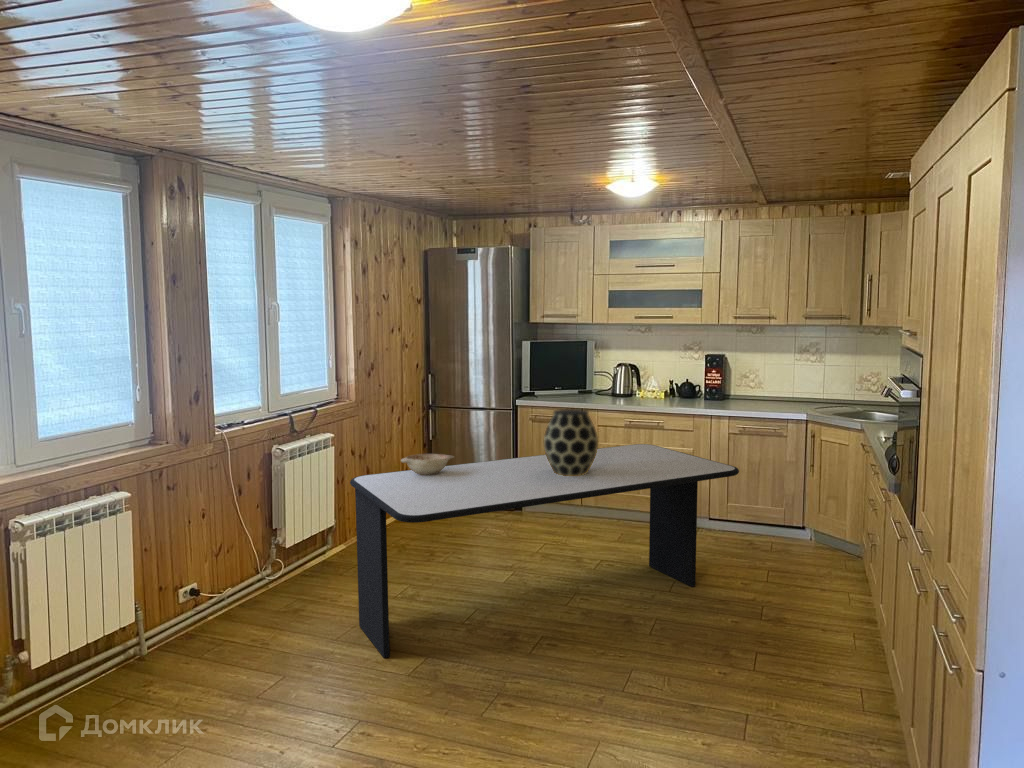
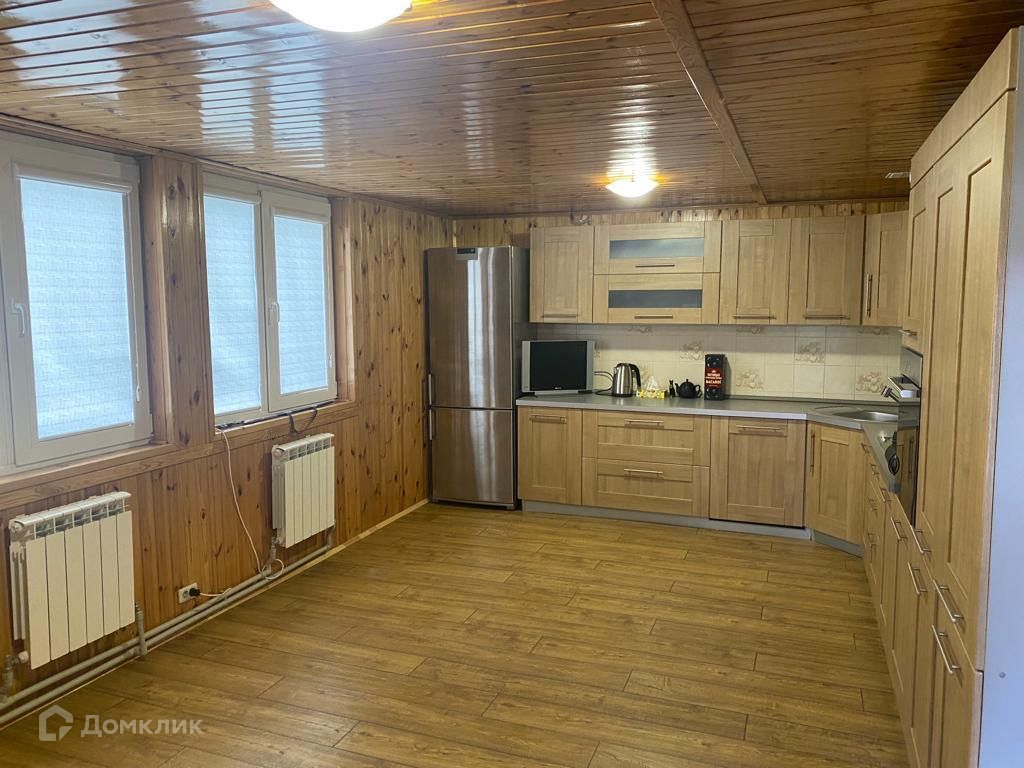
- vase [543,408,599,476]
- decorative bowl [400,453,455,475]
- dining table [349,443,740,659]
